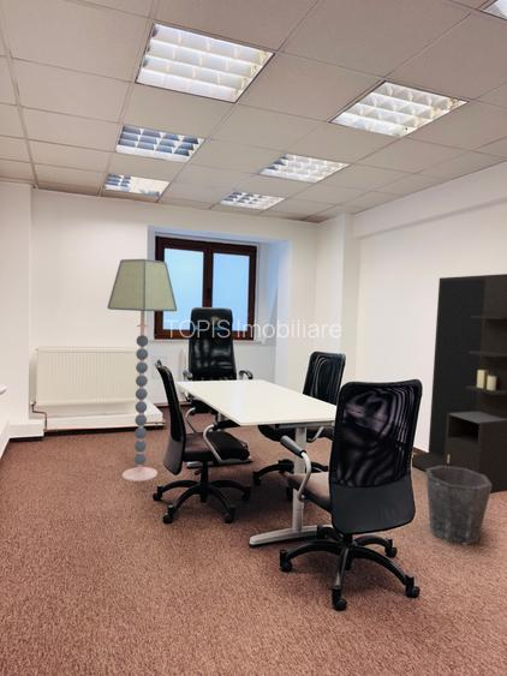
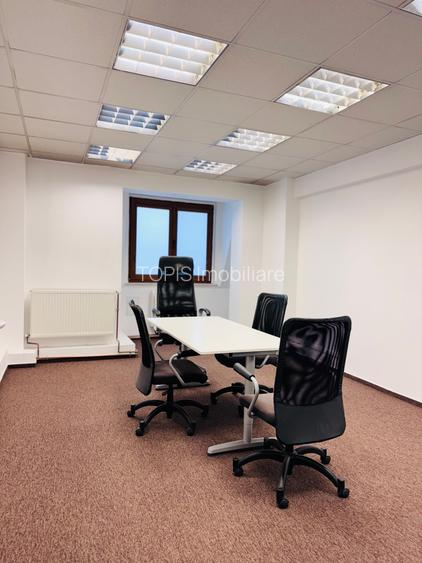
- floor lamp [106,258,178,483]
- waste bin [424,466,491,546]
- storage cabinet [411,273,507,495]
